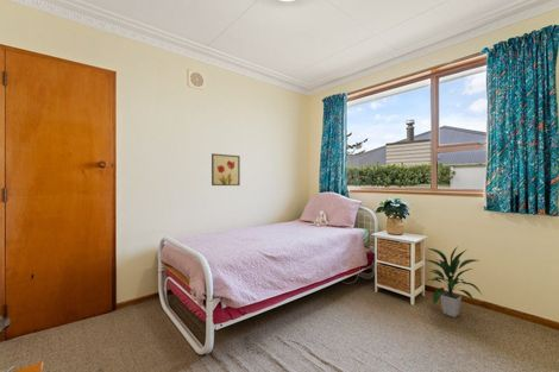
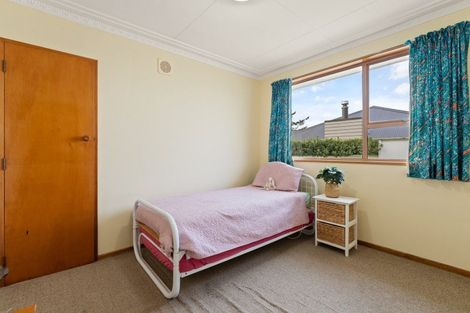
- wall art [211,152,241,187]
- indoor plant [421,245,484,319]
